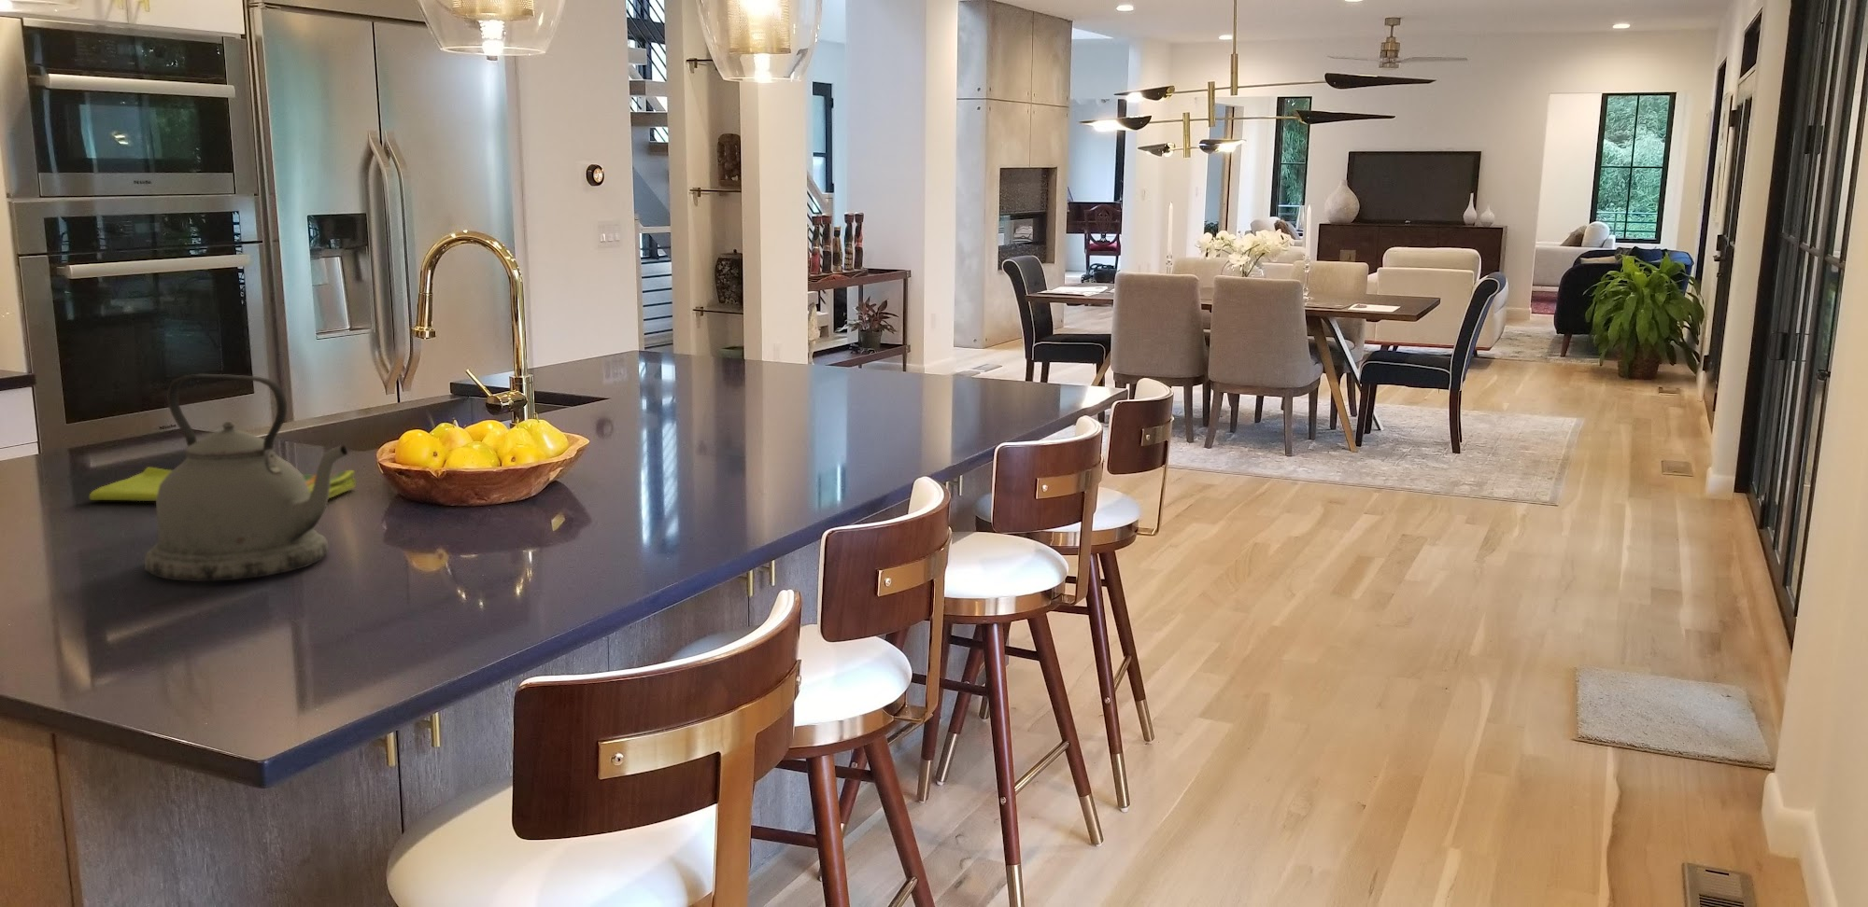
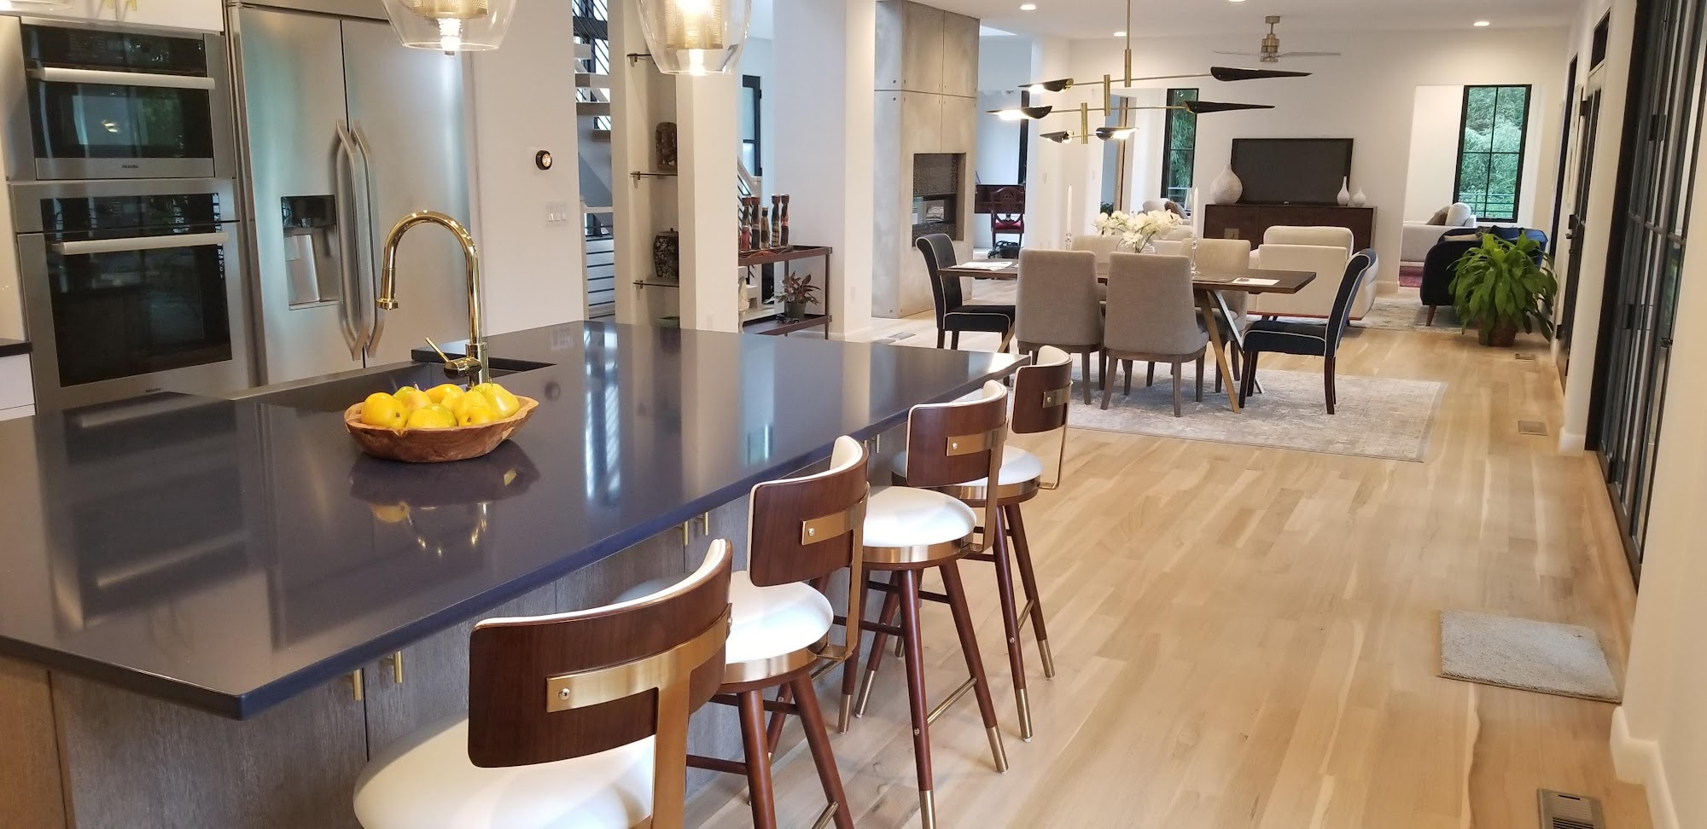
- dish towel [88,465,356,502]
- kettle [144,374,348,582]
